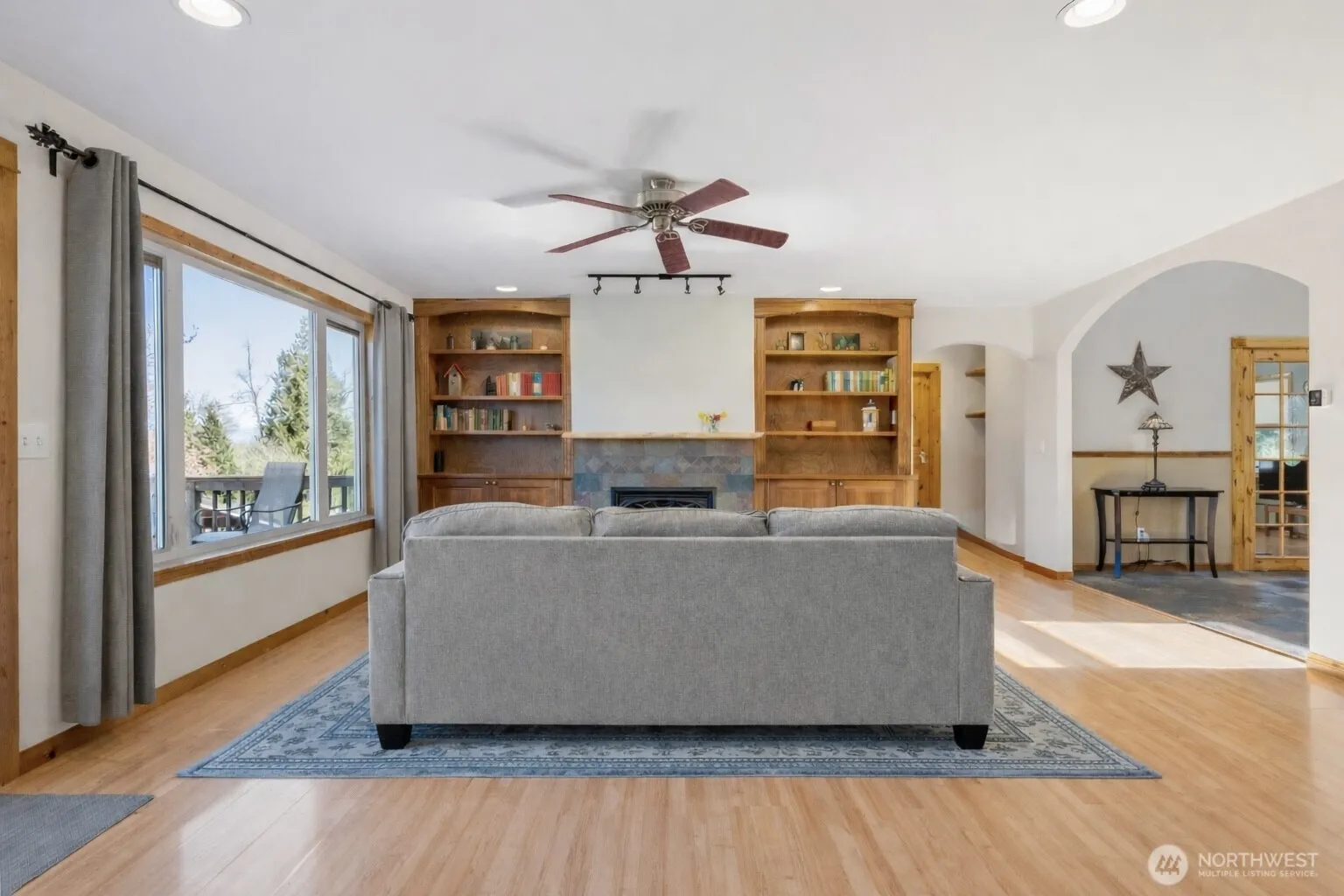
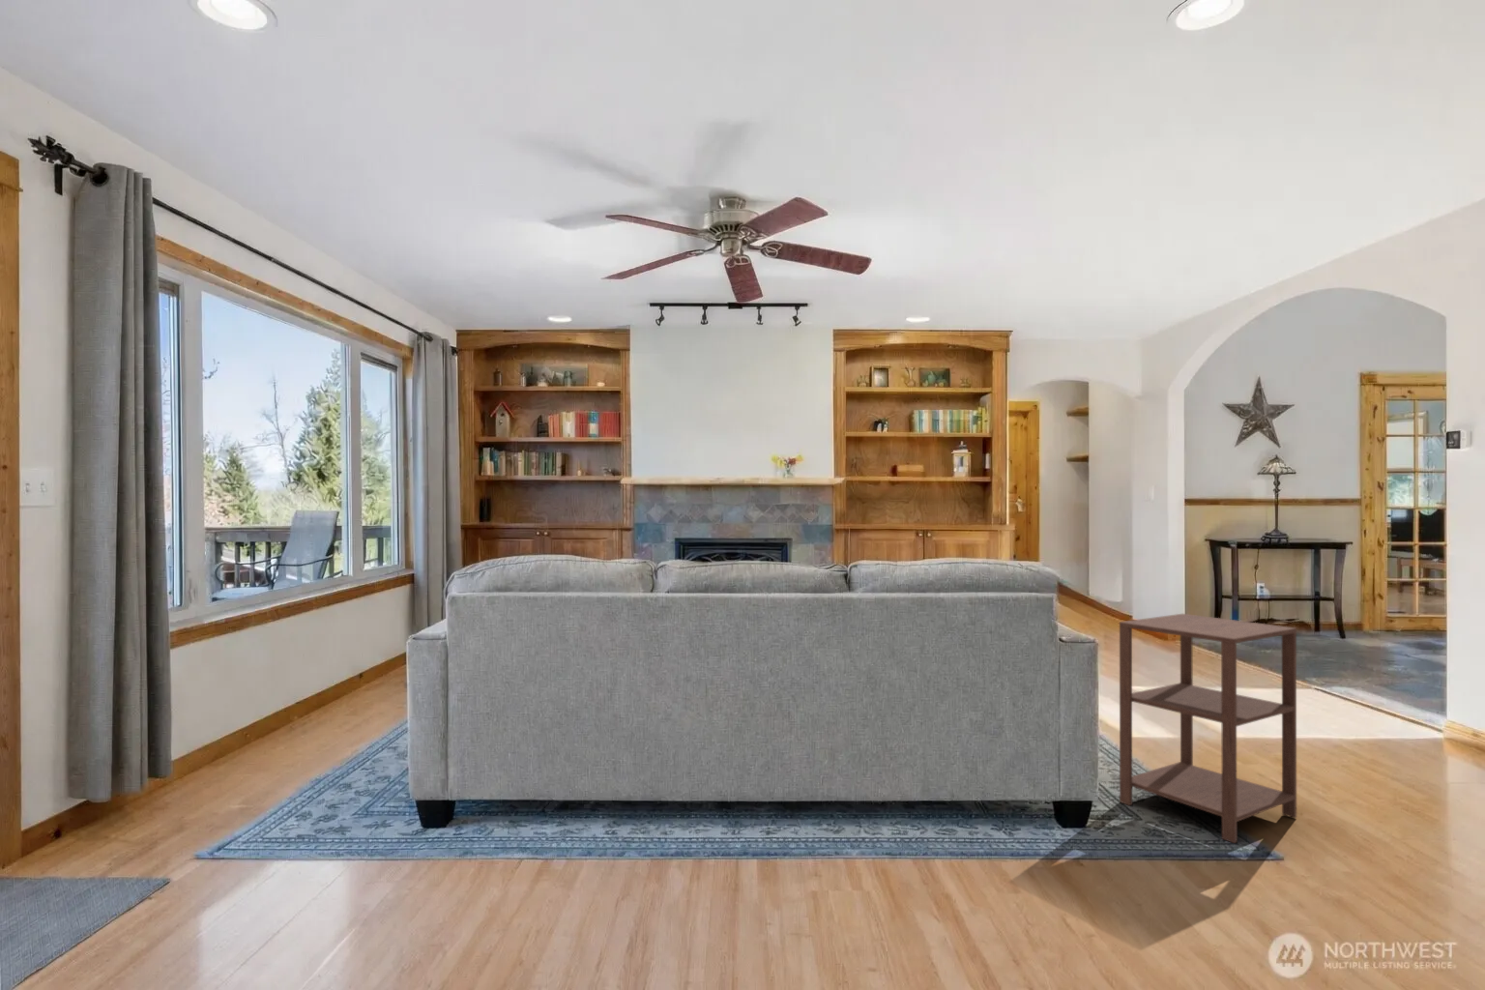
+ side table [1118,613,1297,844]
